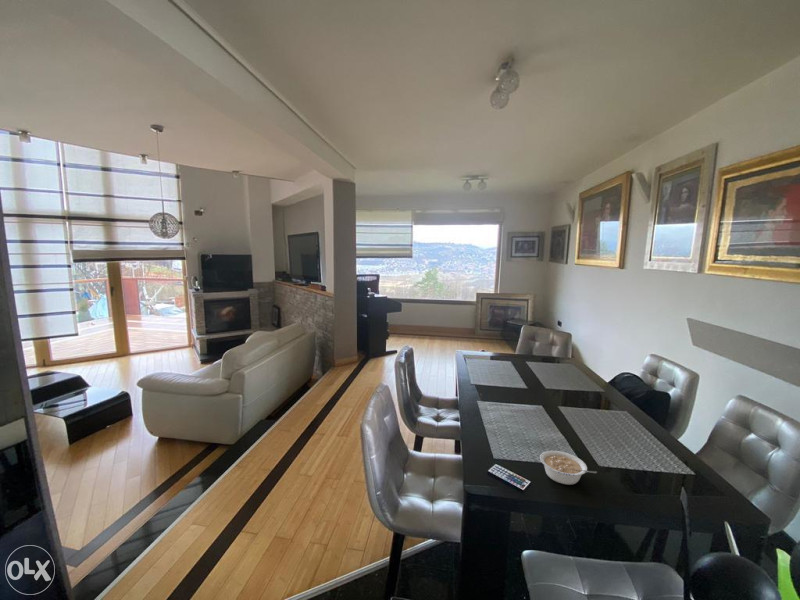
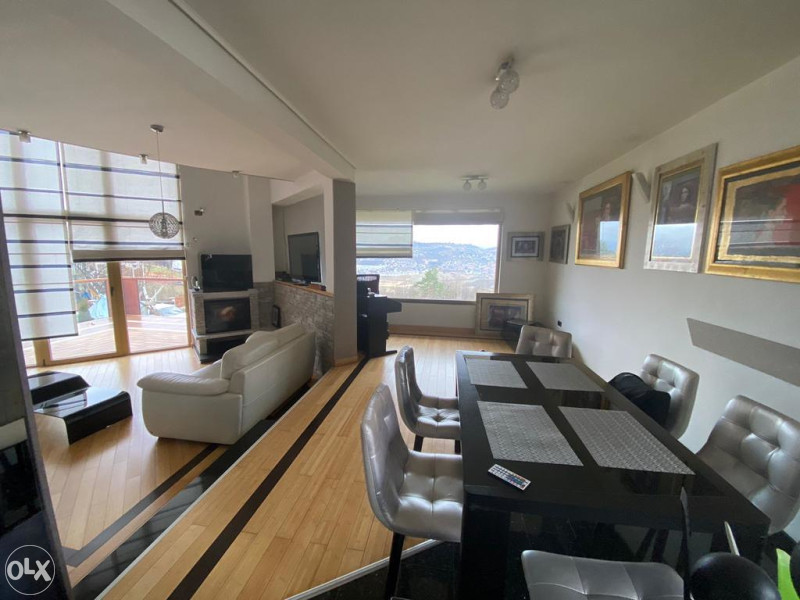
- legume [539,450,598,486]
